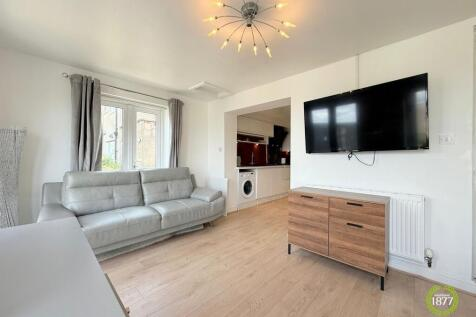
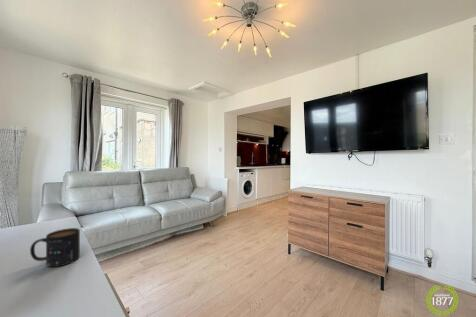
+ mug [29,227,81,268]
